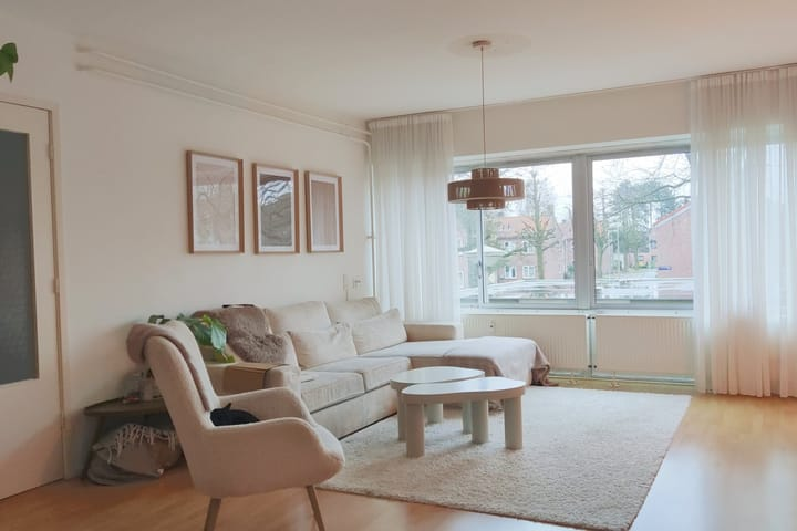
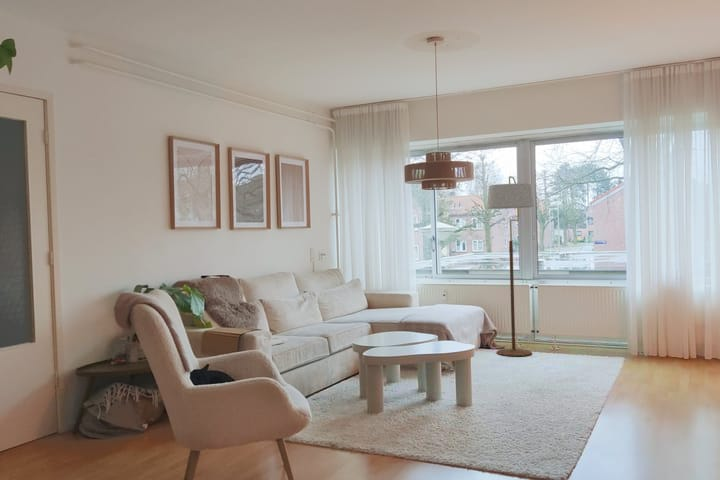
+ floor lamp [486,175,535,357]
